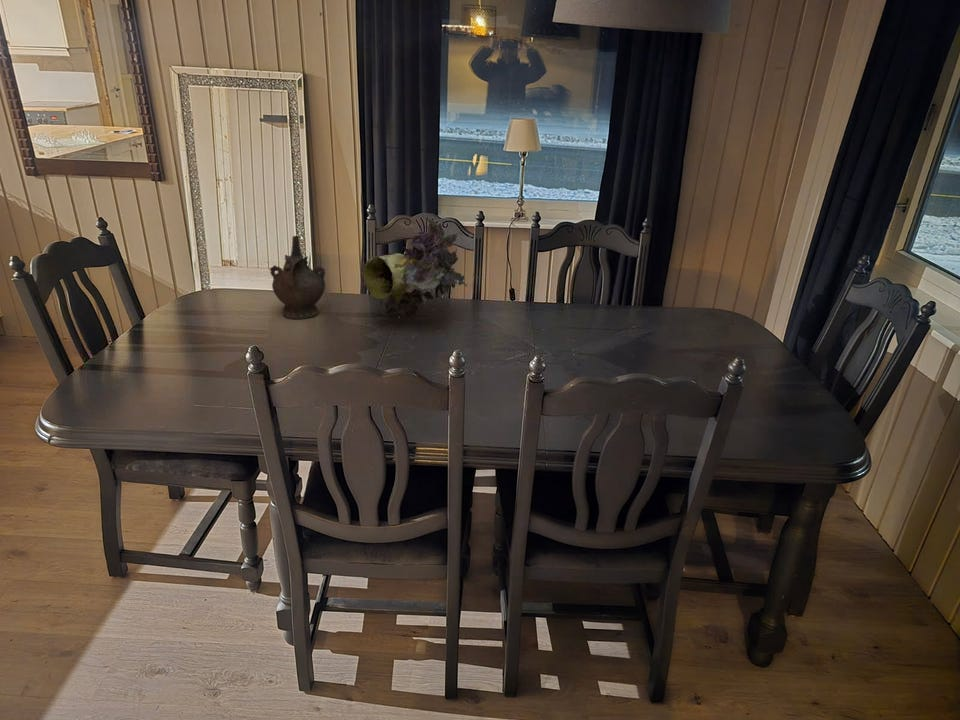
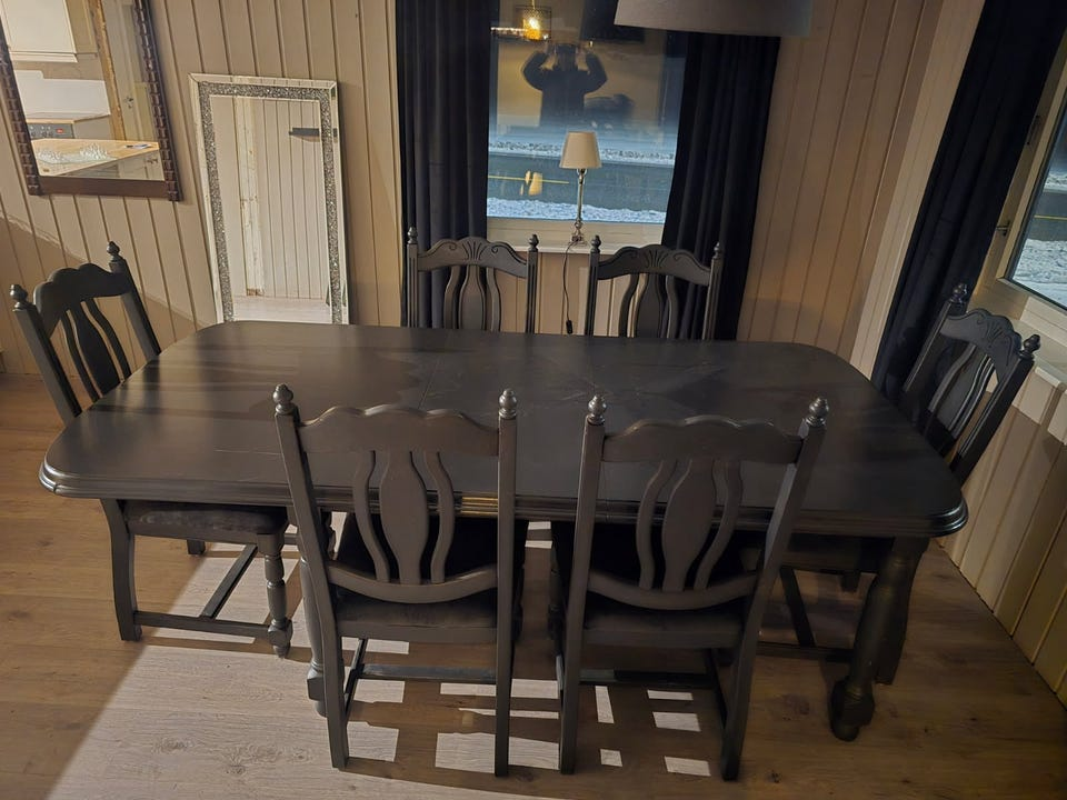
- ceremonial vessel [269,235,326,320]
- plant [362,217,468,322]
